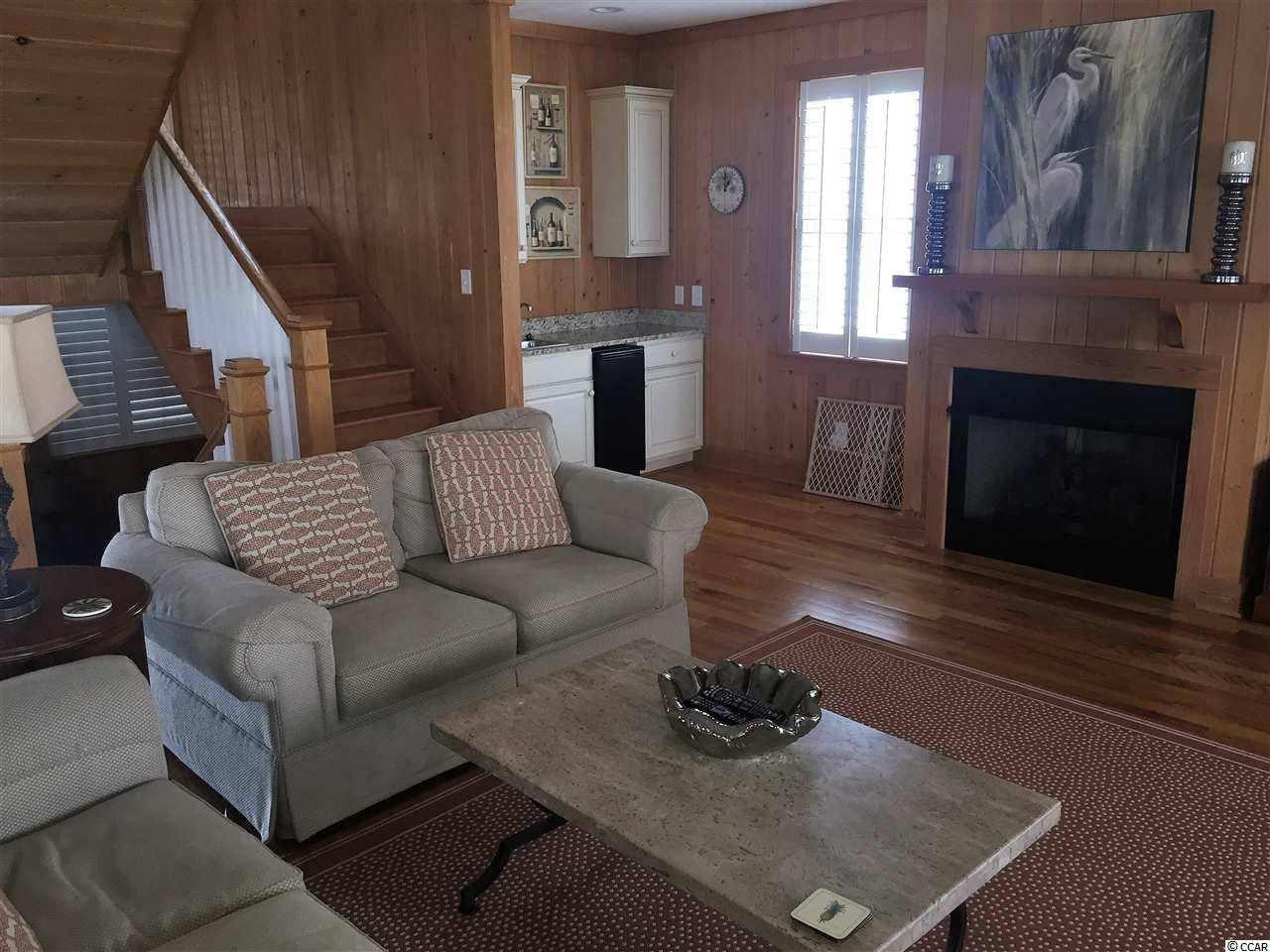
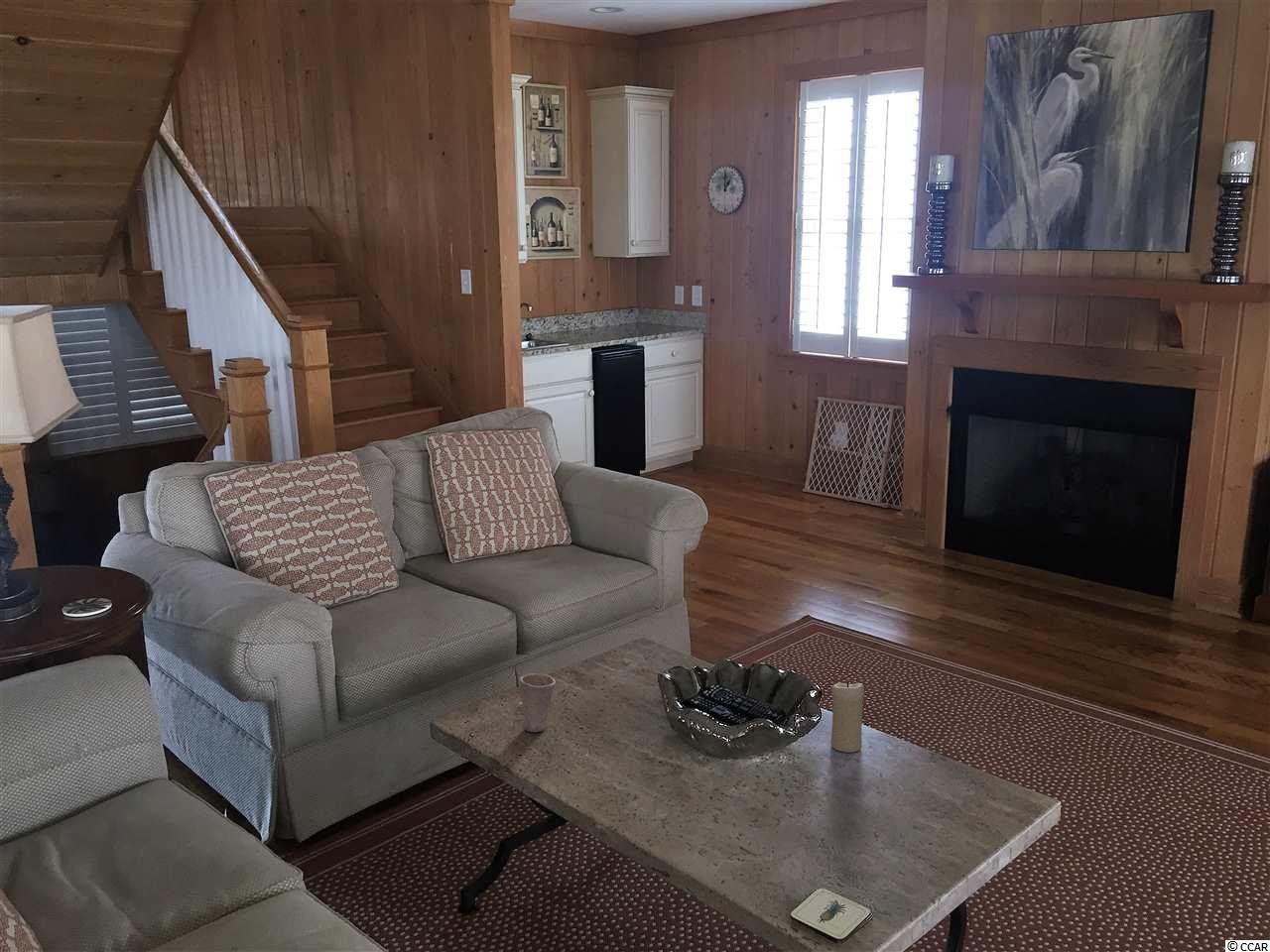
+ cup [519,672,557,733]
+ candle [830,679,865,754]
